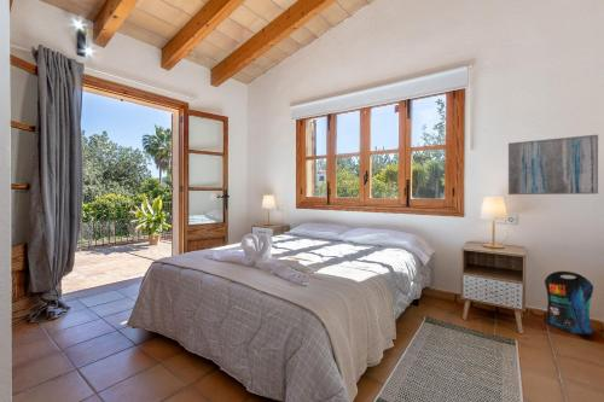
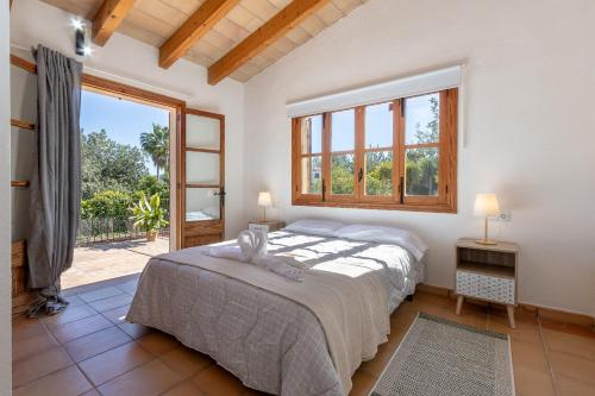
- pouch [544,270,594,336]
- wall art [507,134,599,196]
